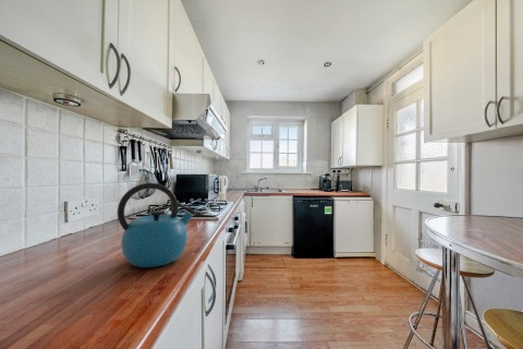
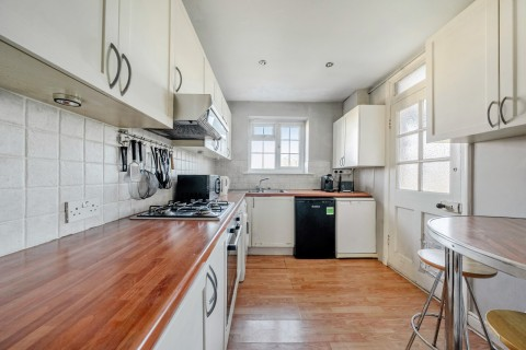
- kettle [117,182,197,268]
